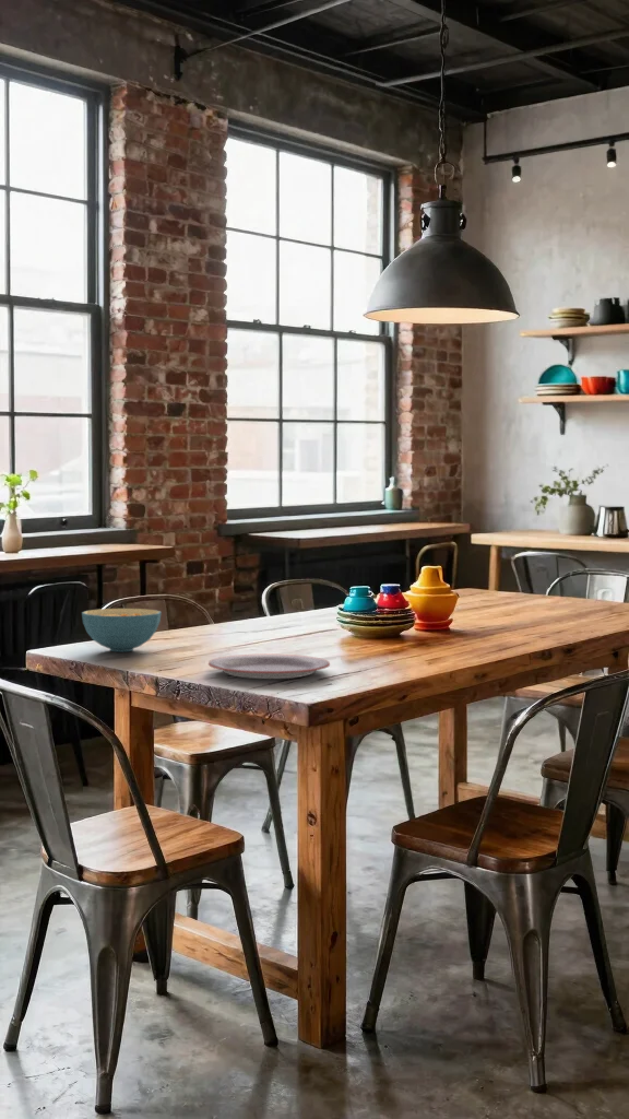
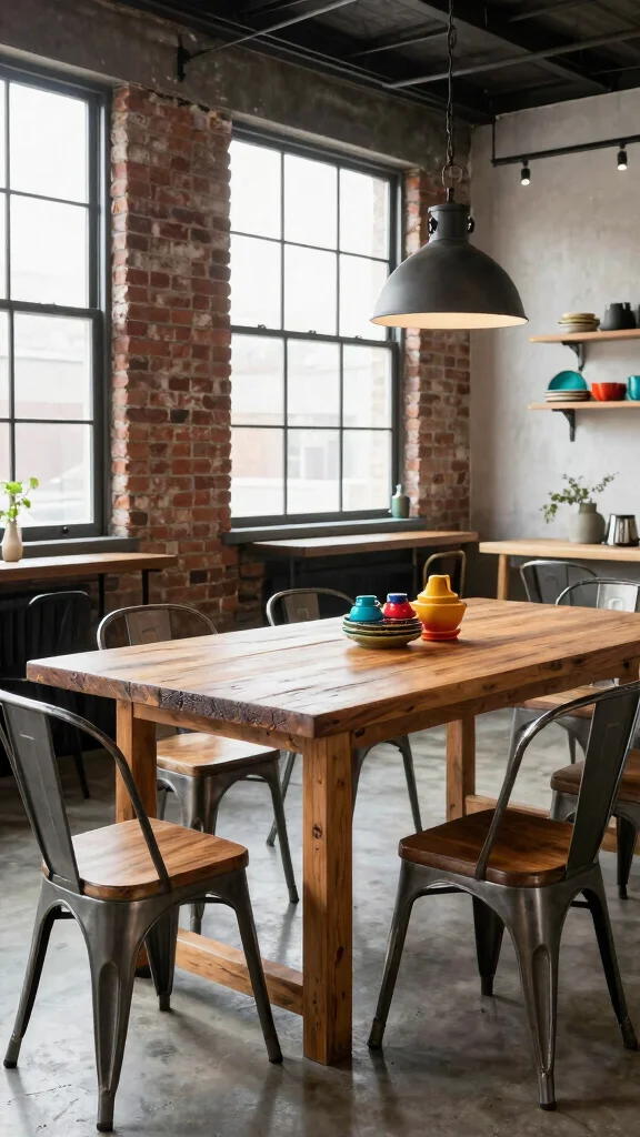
- cereal bowl [81,608,163,652]
- plate [207,652,331,680]
